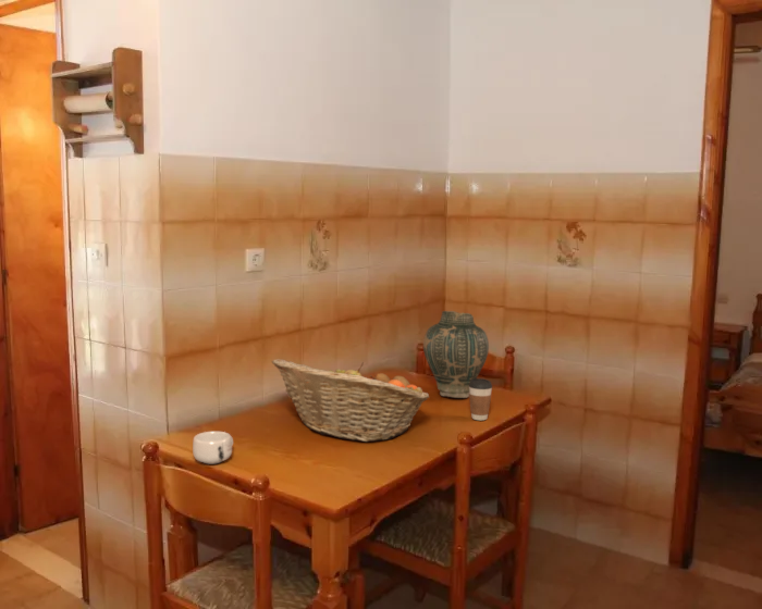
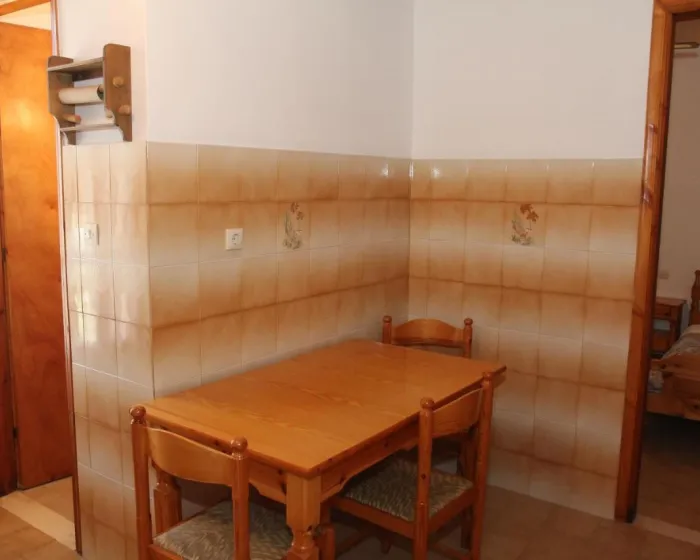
- coffee cup [468,377,493,422]
- mug [192,431,234,465]
- fruit basket [271,358,430,443]
- vase [422,310,490,399]
